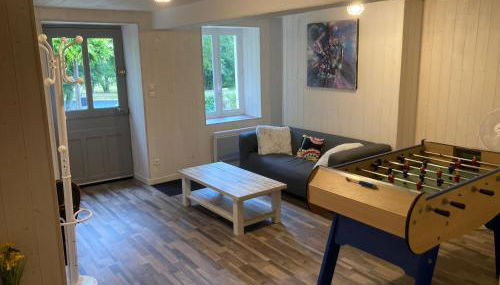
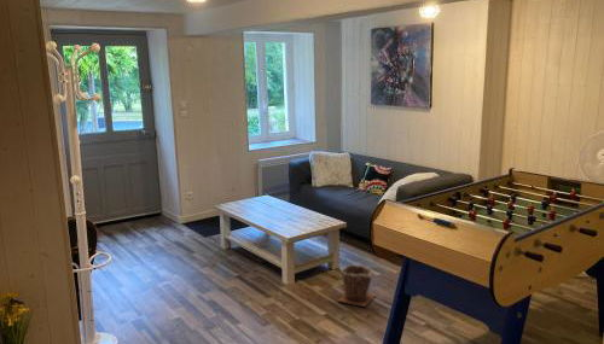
+ plant pot [337,263,377,308]
